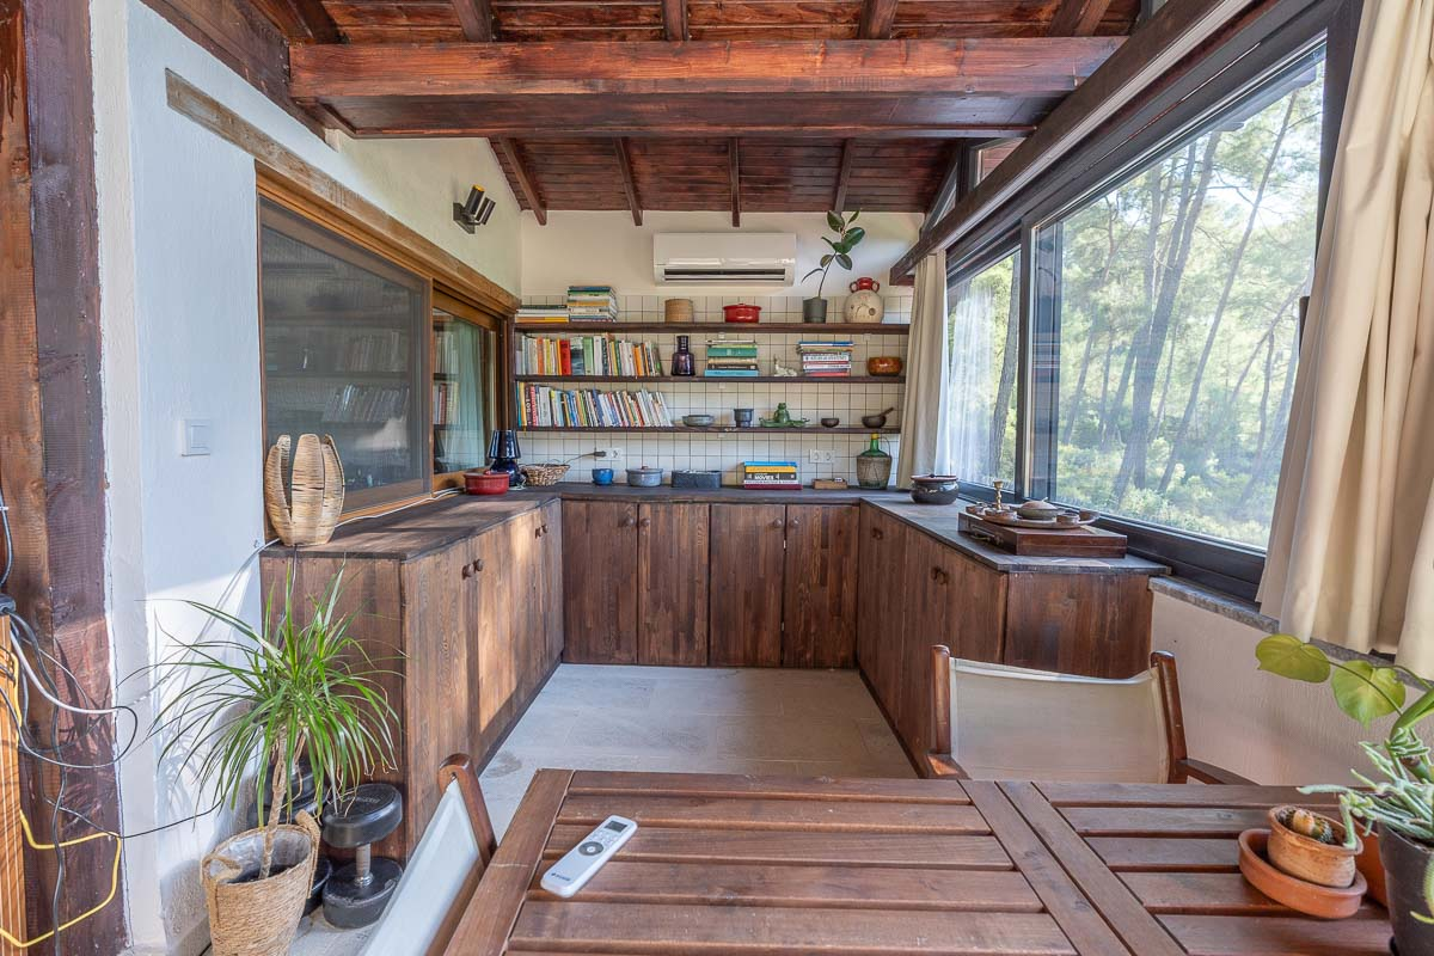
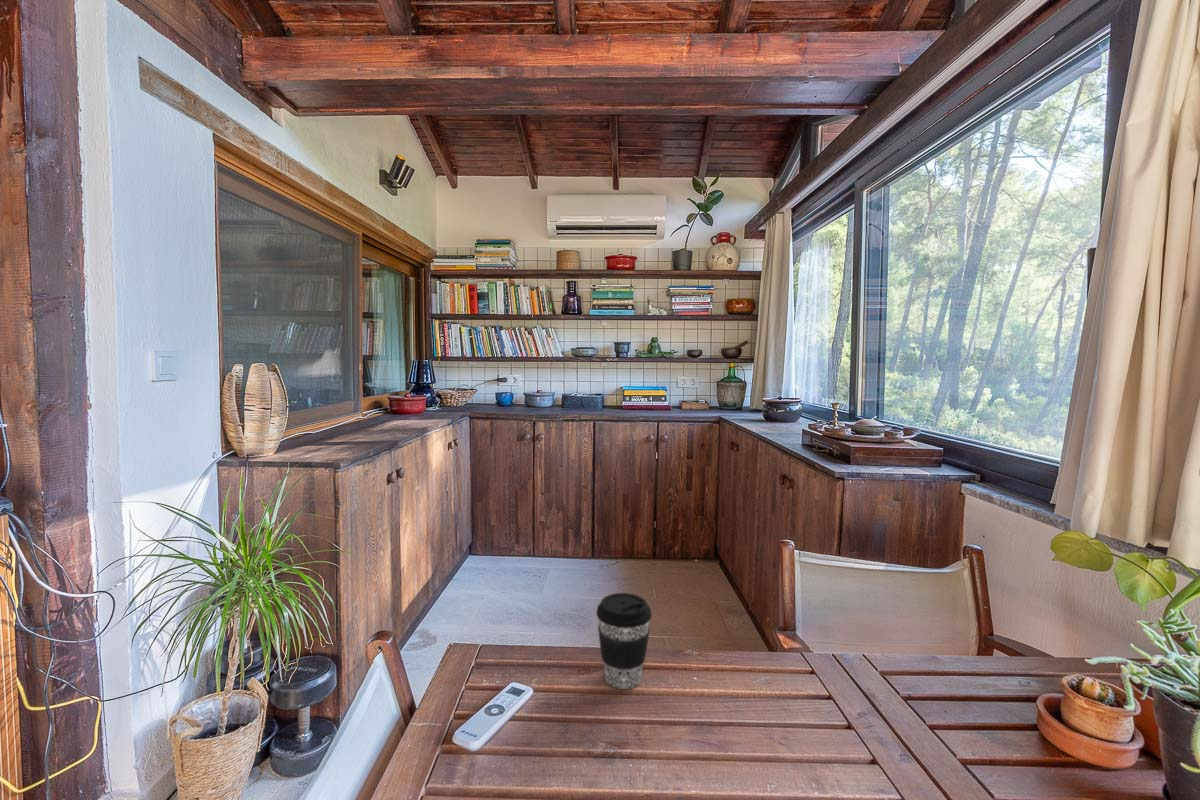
+ coffee cup [595,592,653,690]
